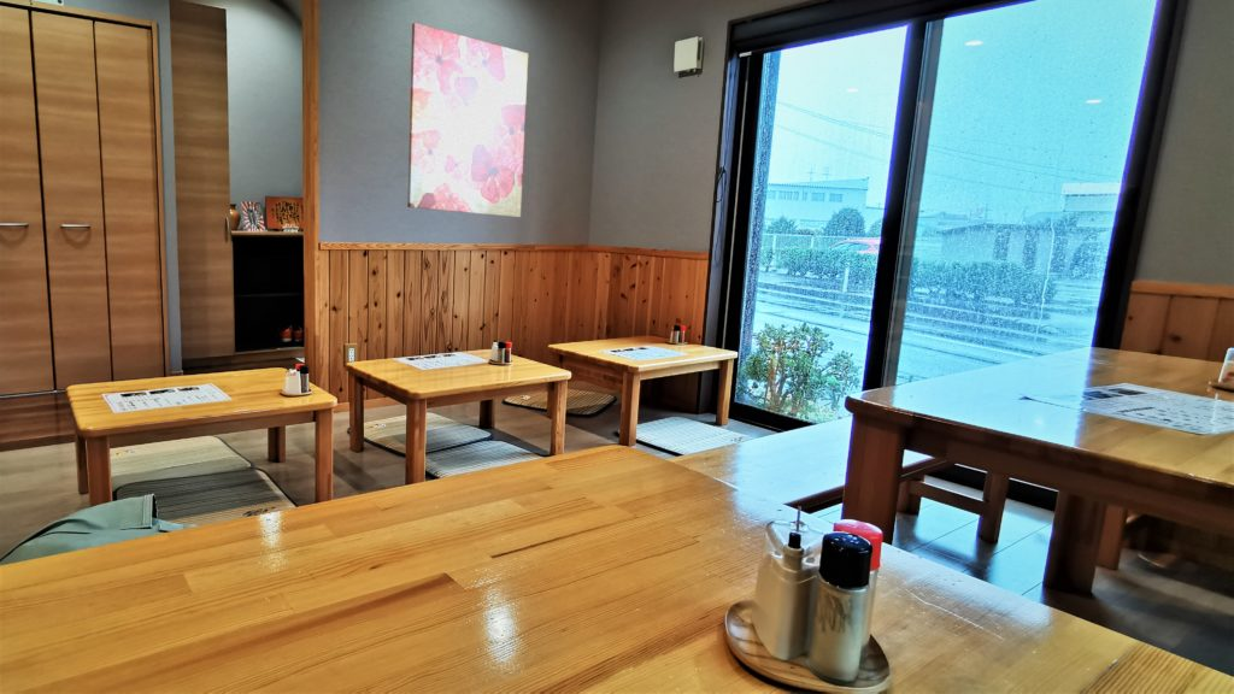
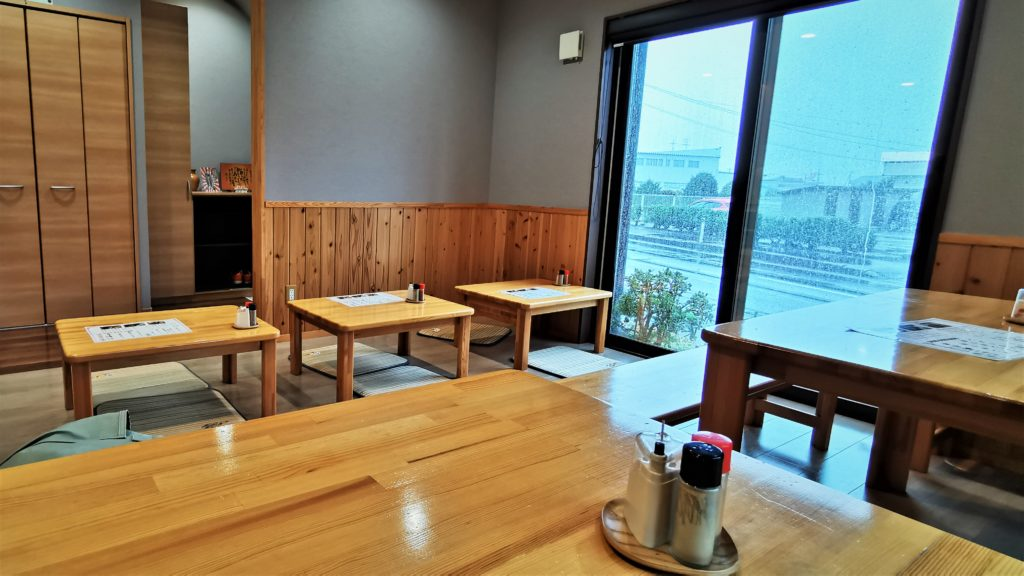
- wall art [406,22,529,218]
